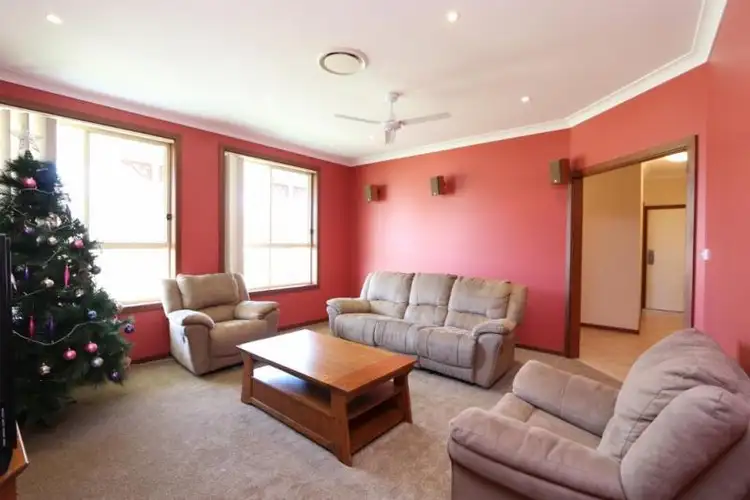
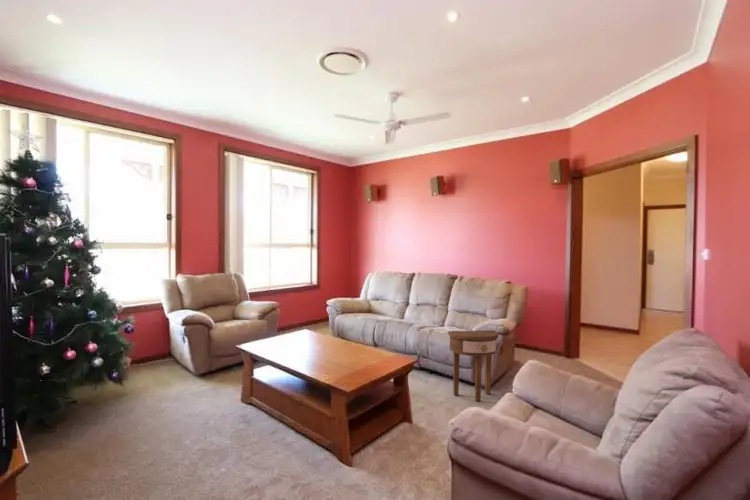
+ side table [447,329,500,402]
